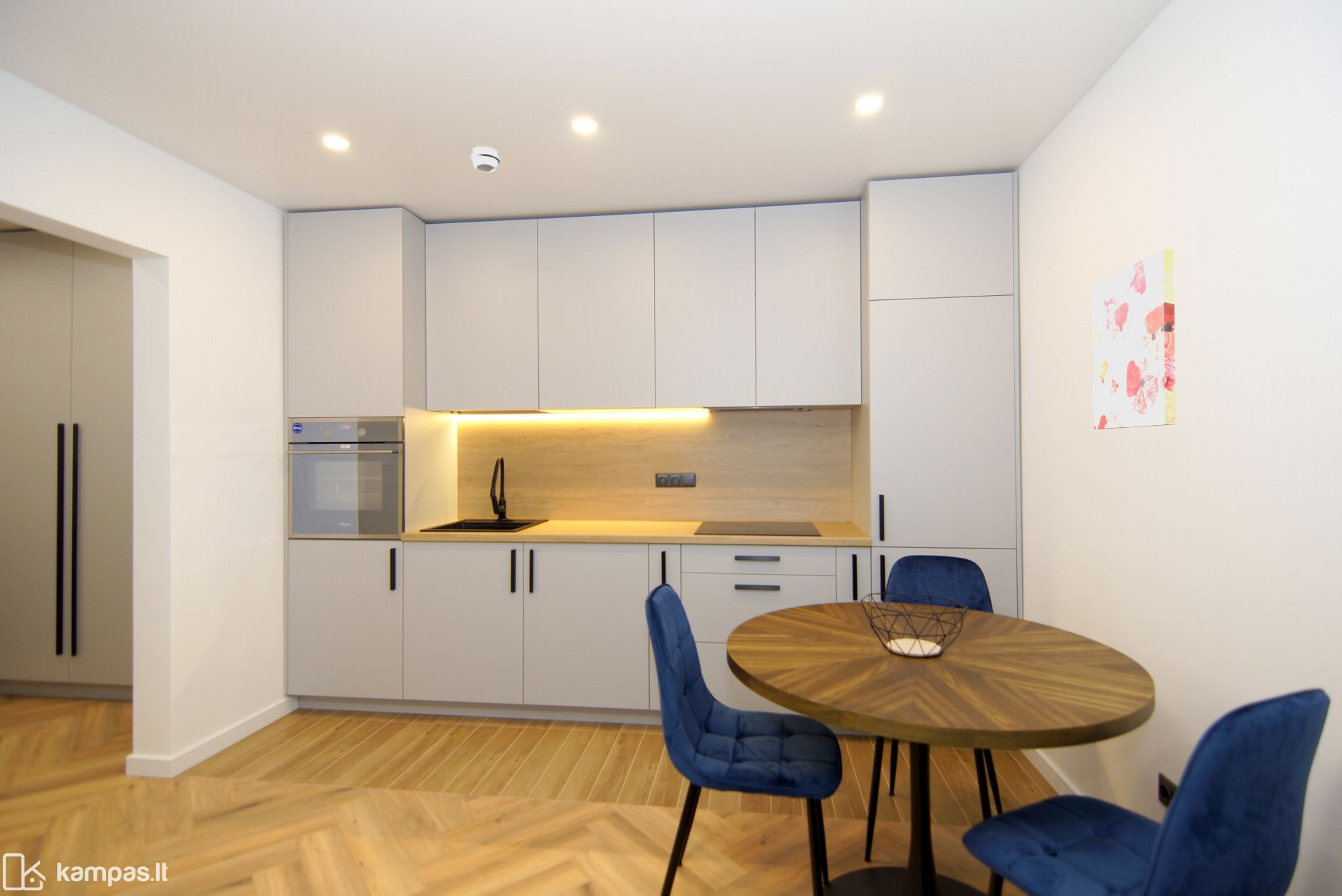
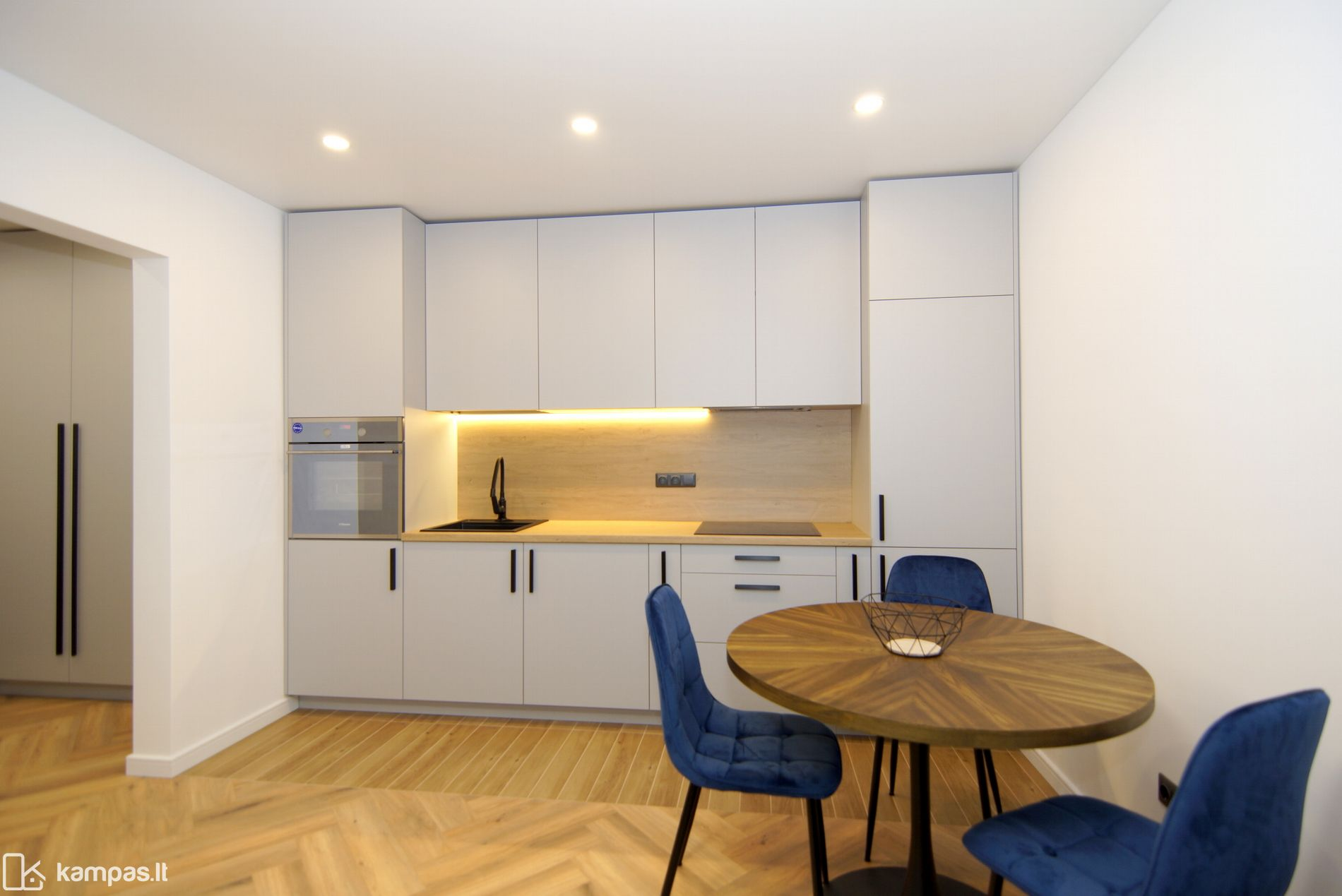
- smoke detector [470,145,501,173]
- wall art [1092,249,1176,430]
